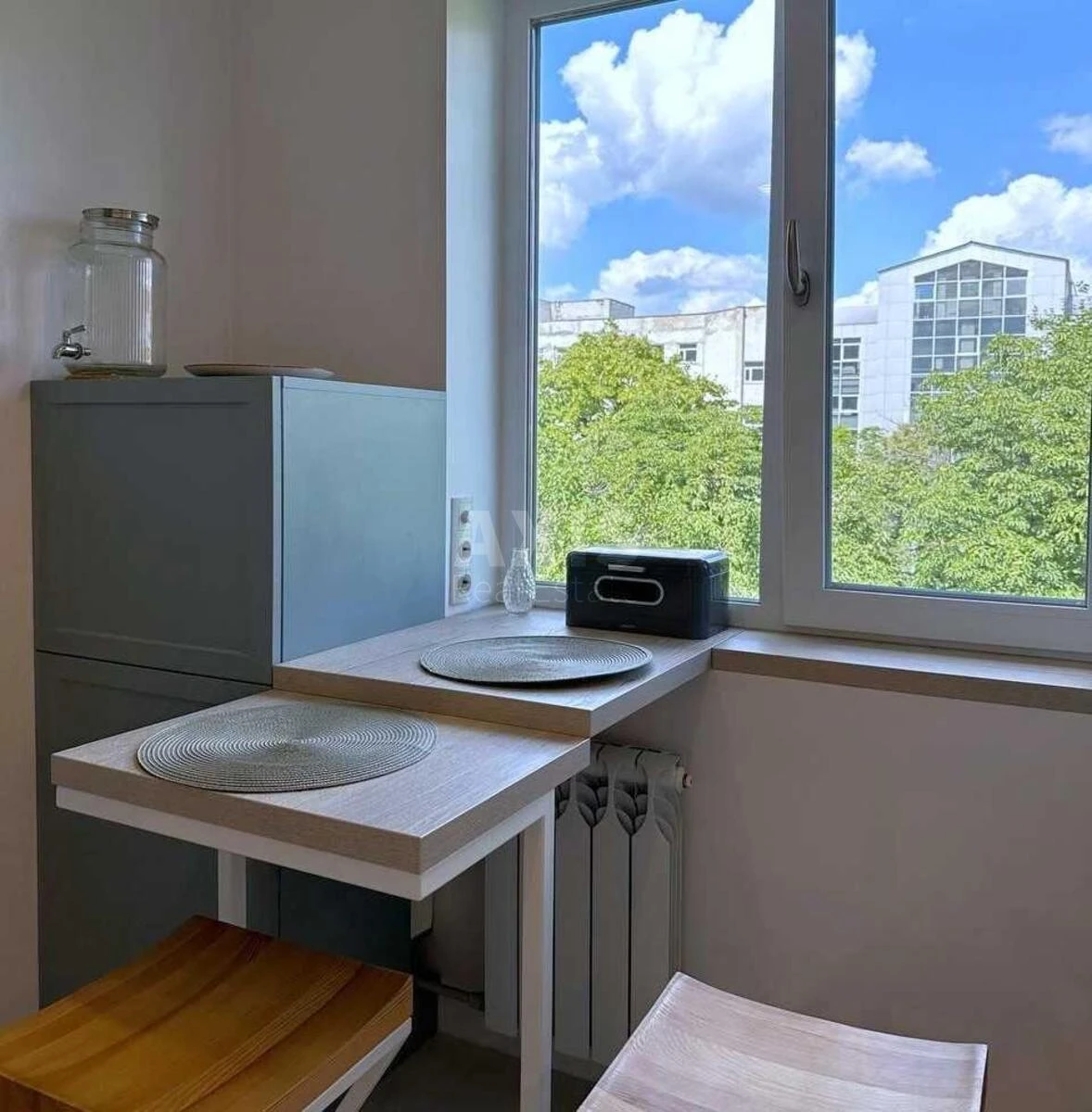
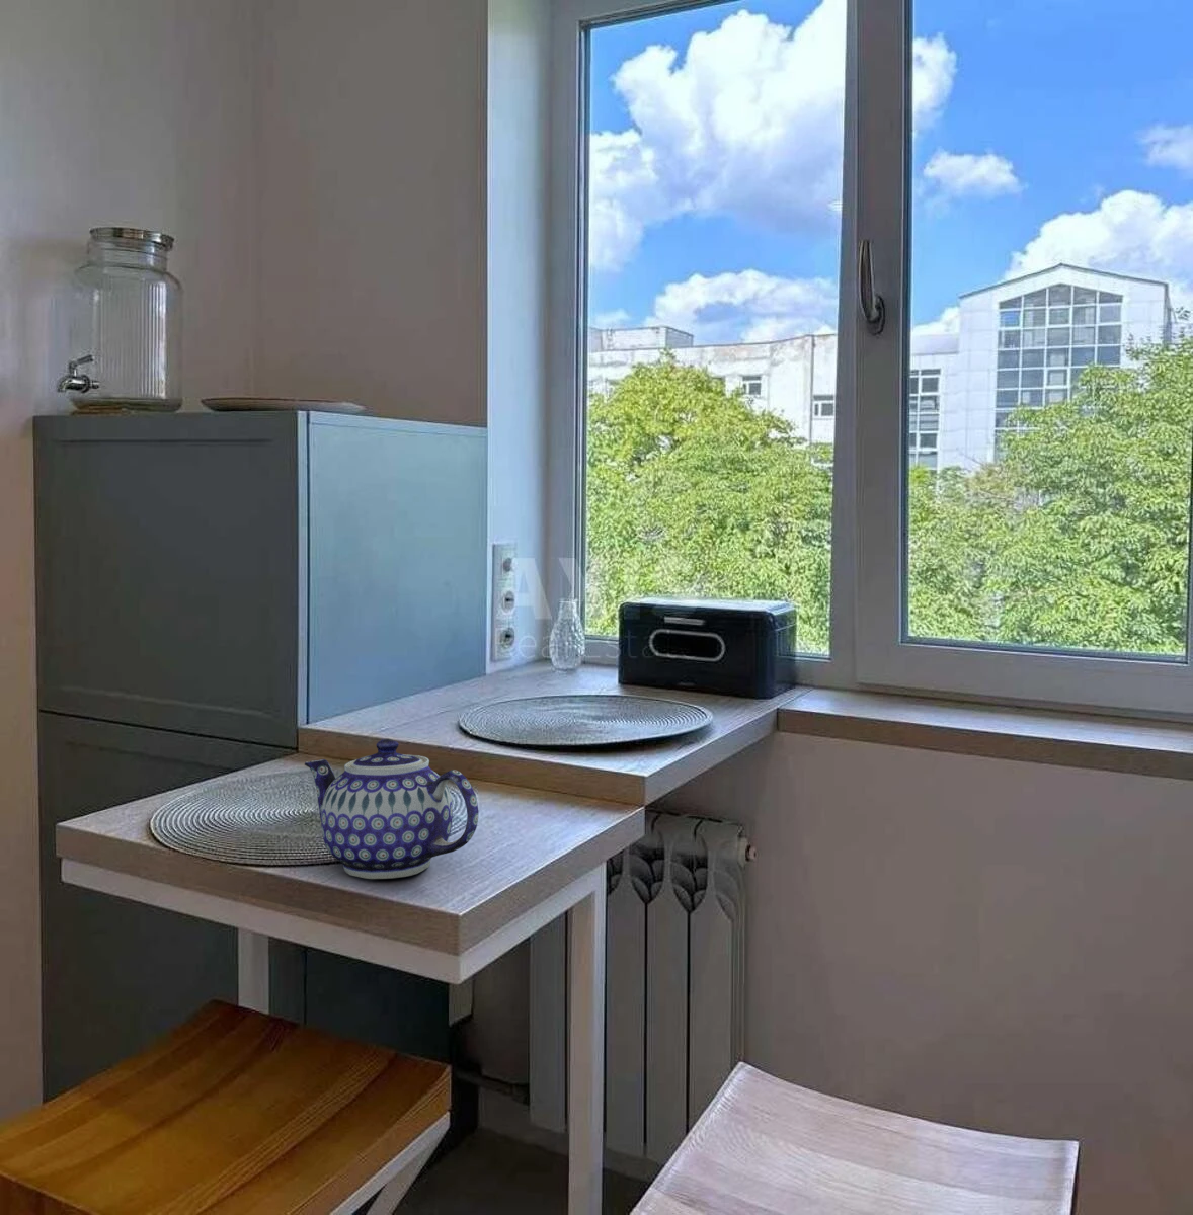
+ teapot [304,739,480,880]
